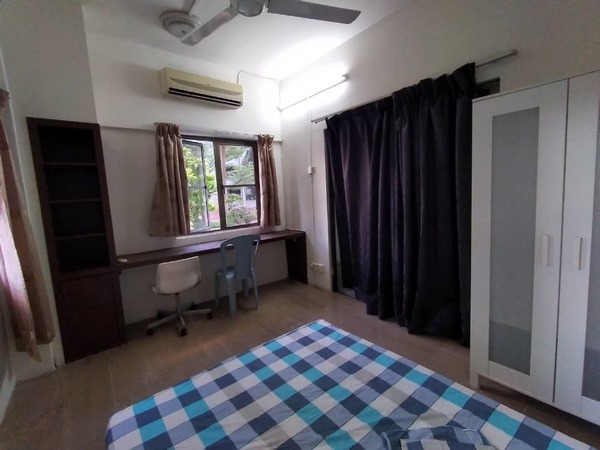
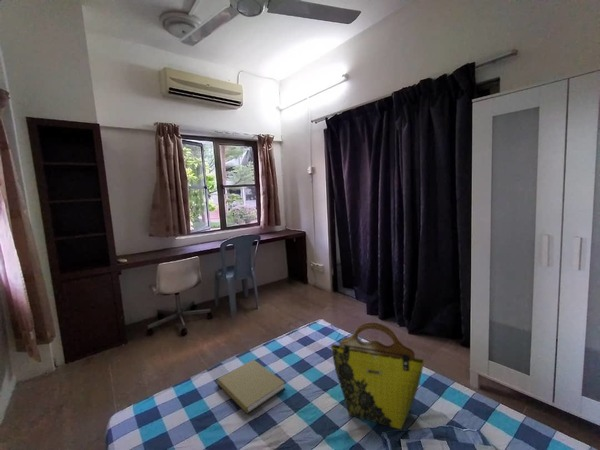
+ book [216,359,286,415]
+ tote bag [330,322,425,430]
